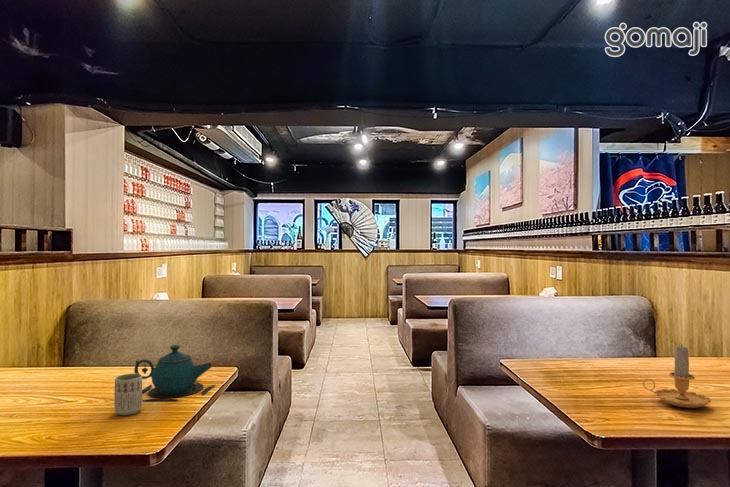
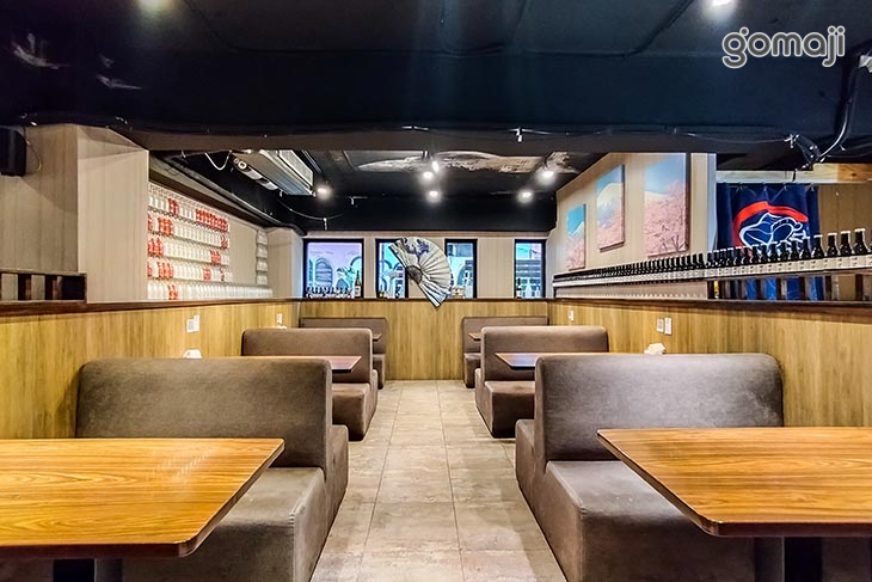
- cup [114,373,143,416]
- candle [642,343,712,409]
- teapot [133,344,217,402]
